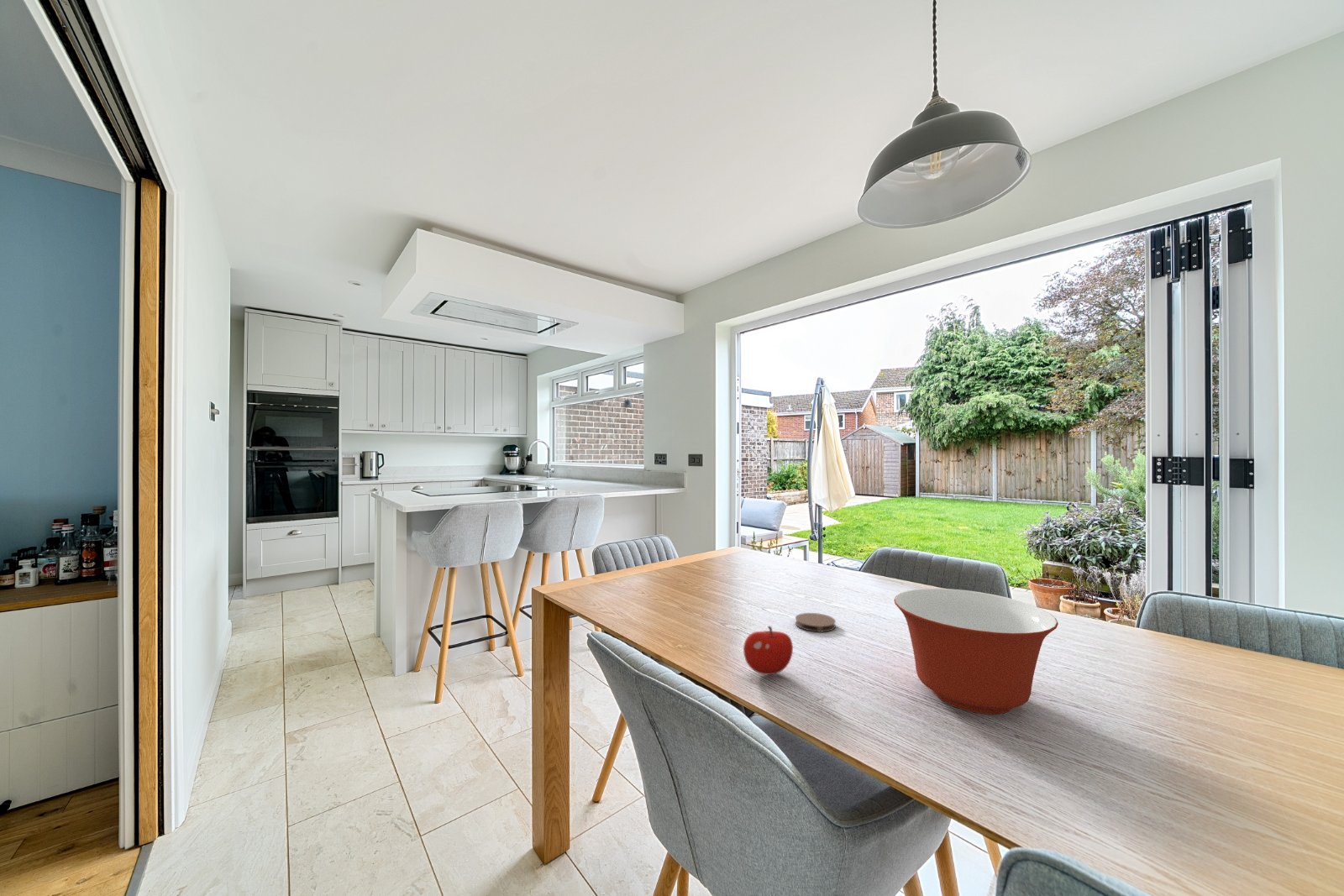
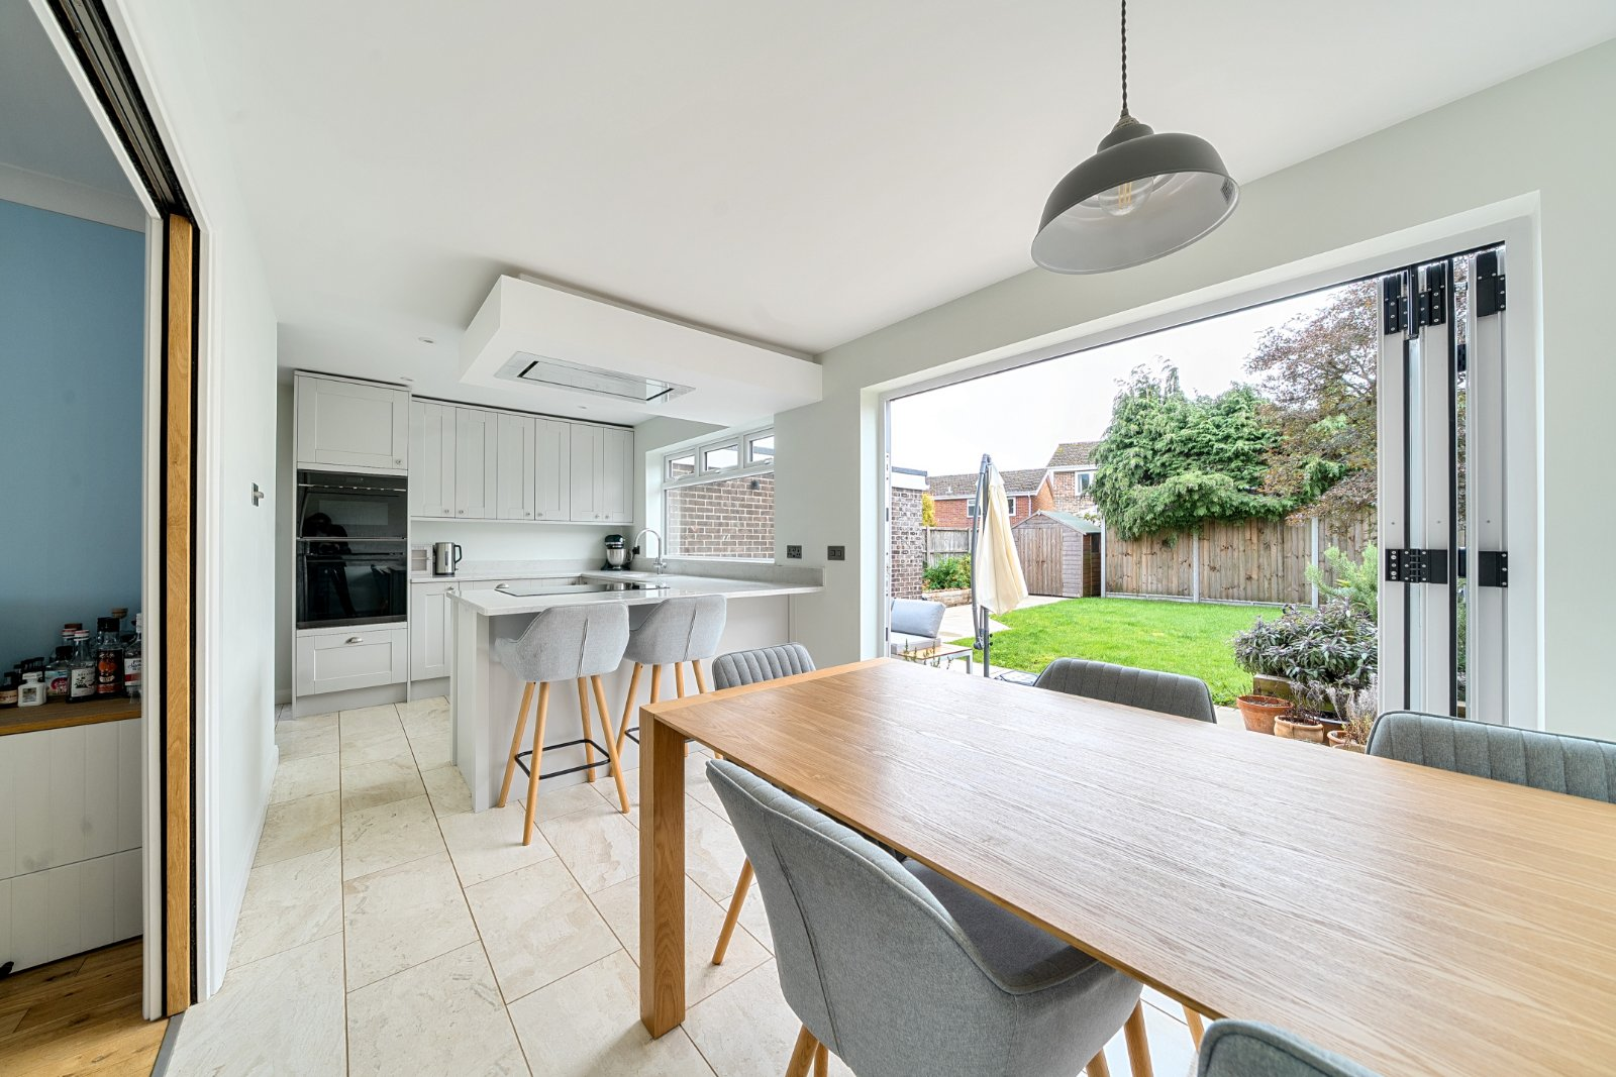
- mixing bowl [894,588,1059,715]
- fruit [743,626,794,675]
- coaster [795,612,837,632]
